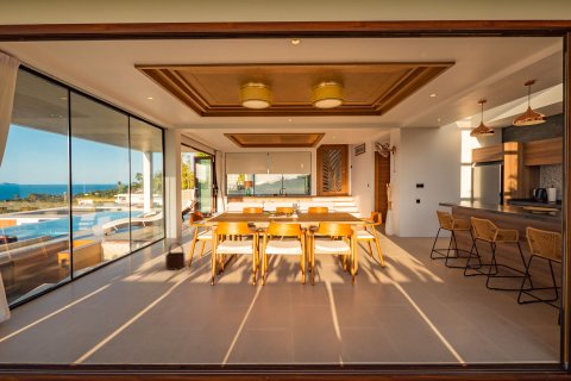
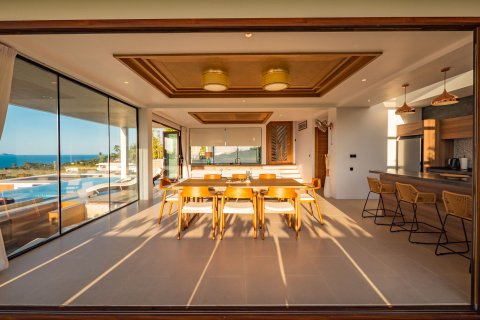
- wooden bucket [164,242,186,271]
